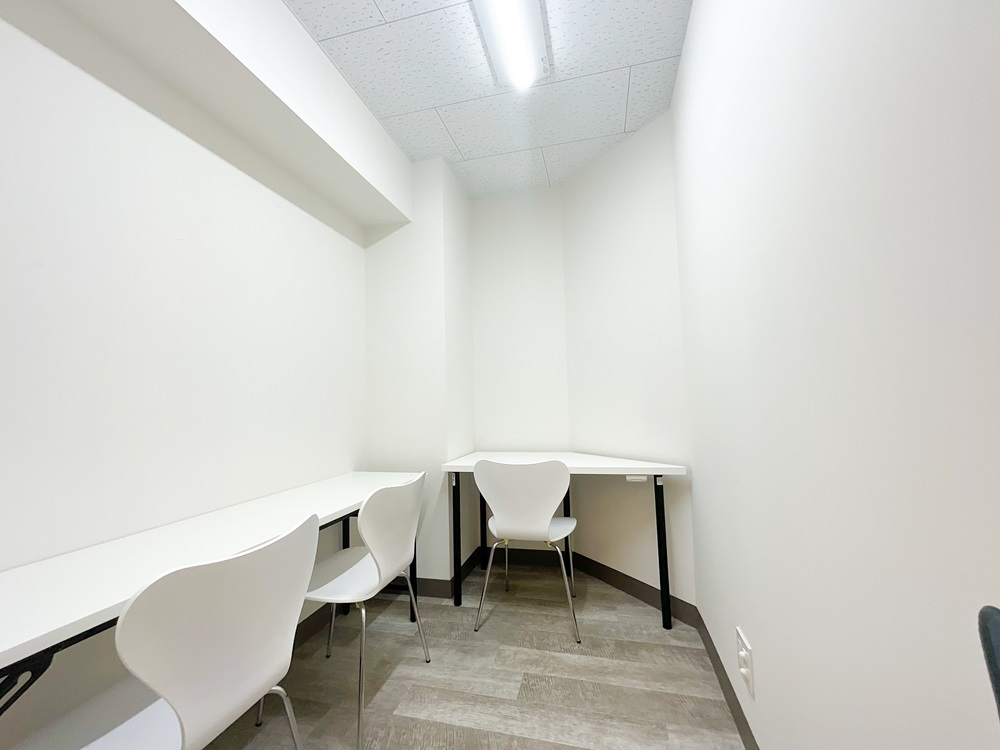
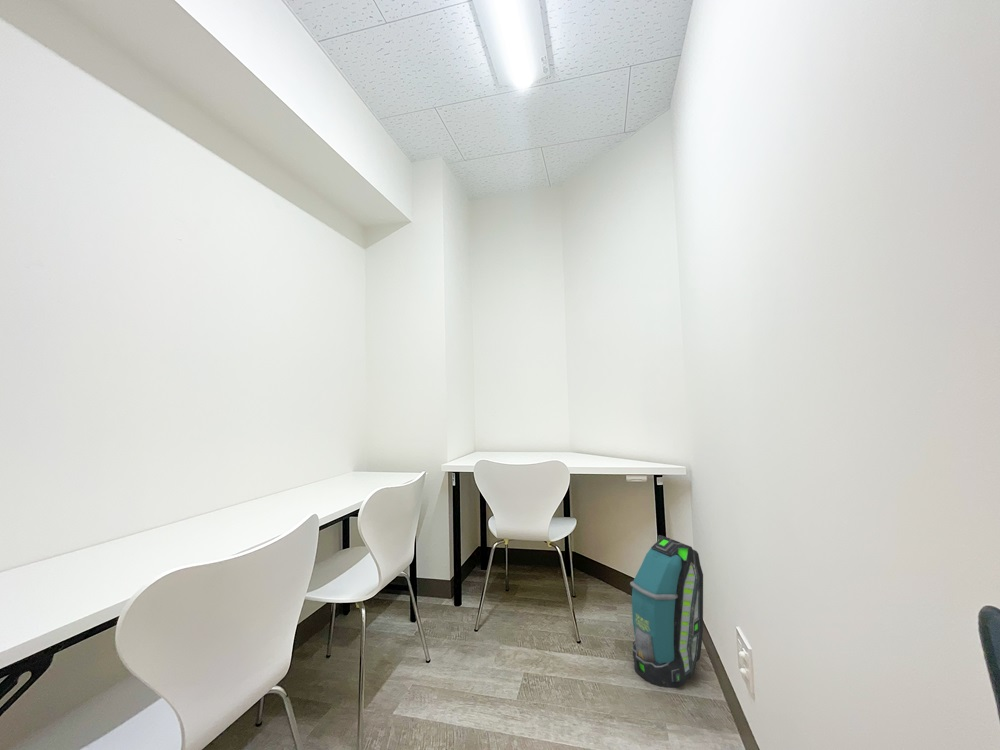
+ backpack [629,534,704,689]
